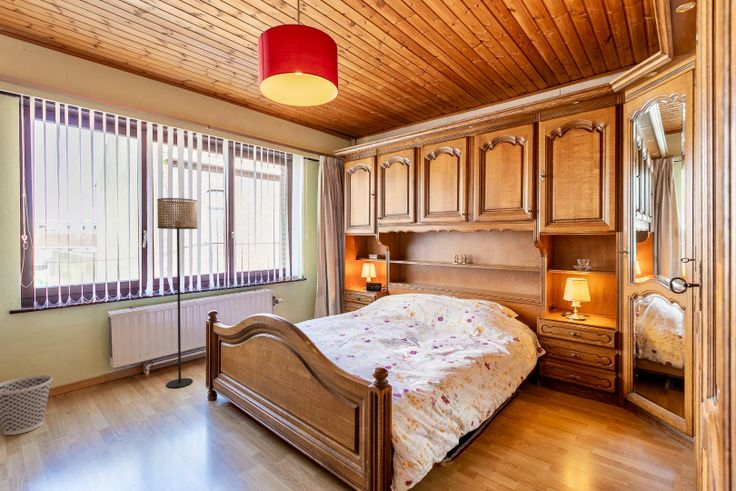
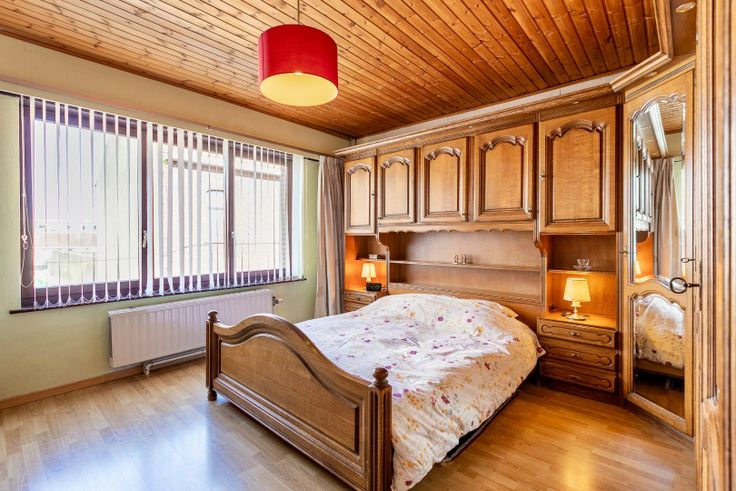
- floor lamp [156,197,199,389]
- wastebasket [0,374,54,436]
